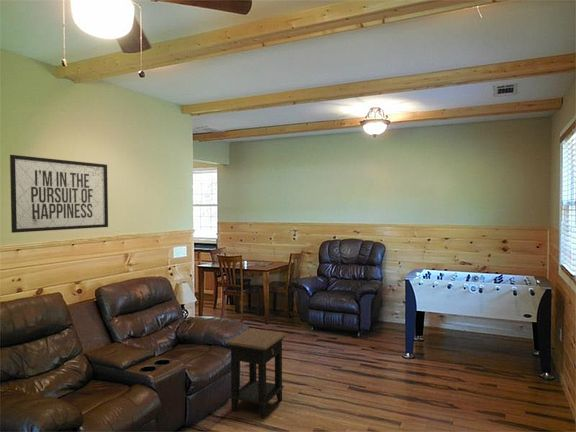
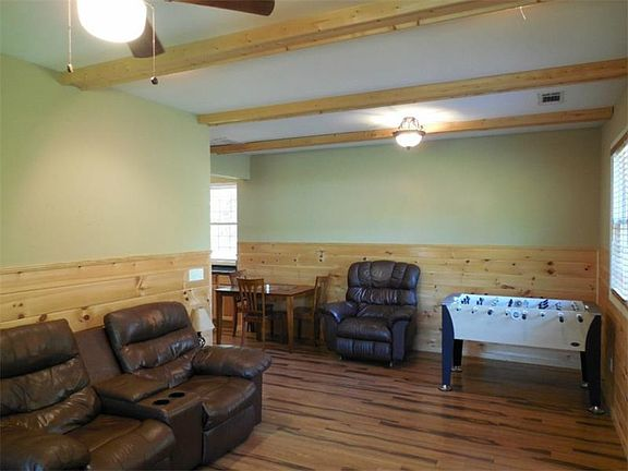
- side table [224,327,288,419]
- mirror [9,154,109,234]
